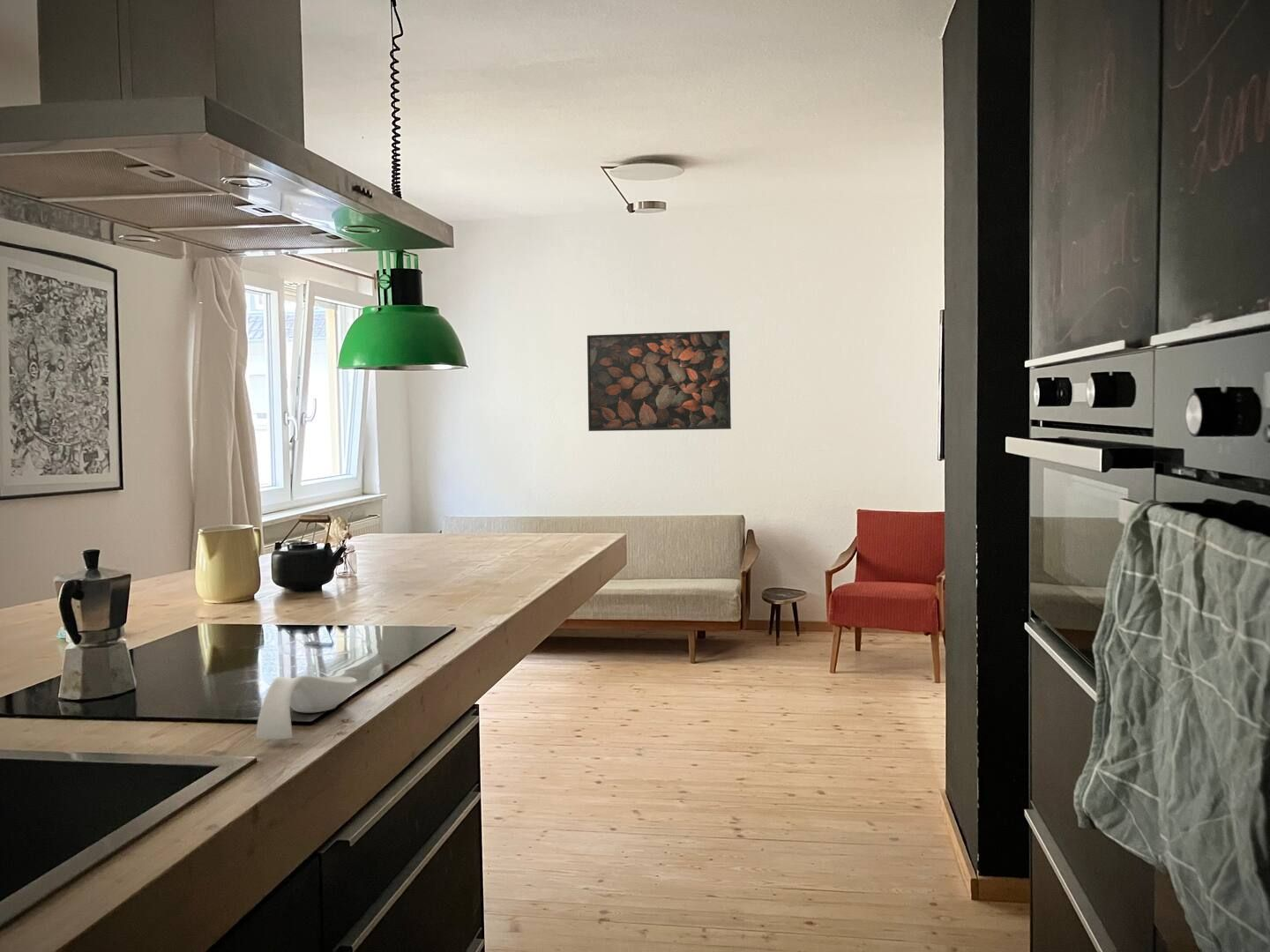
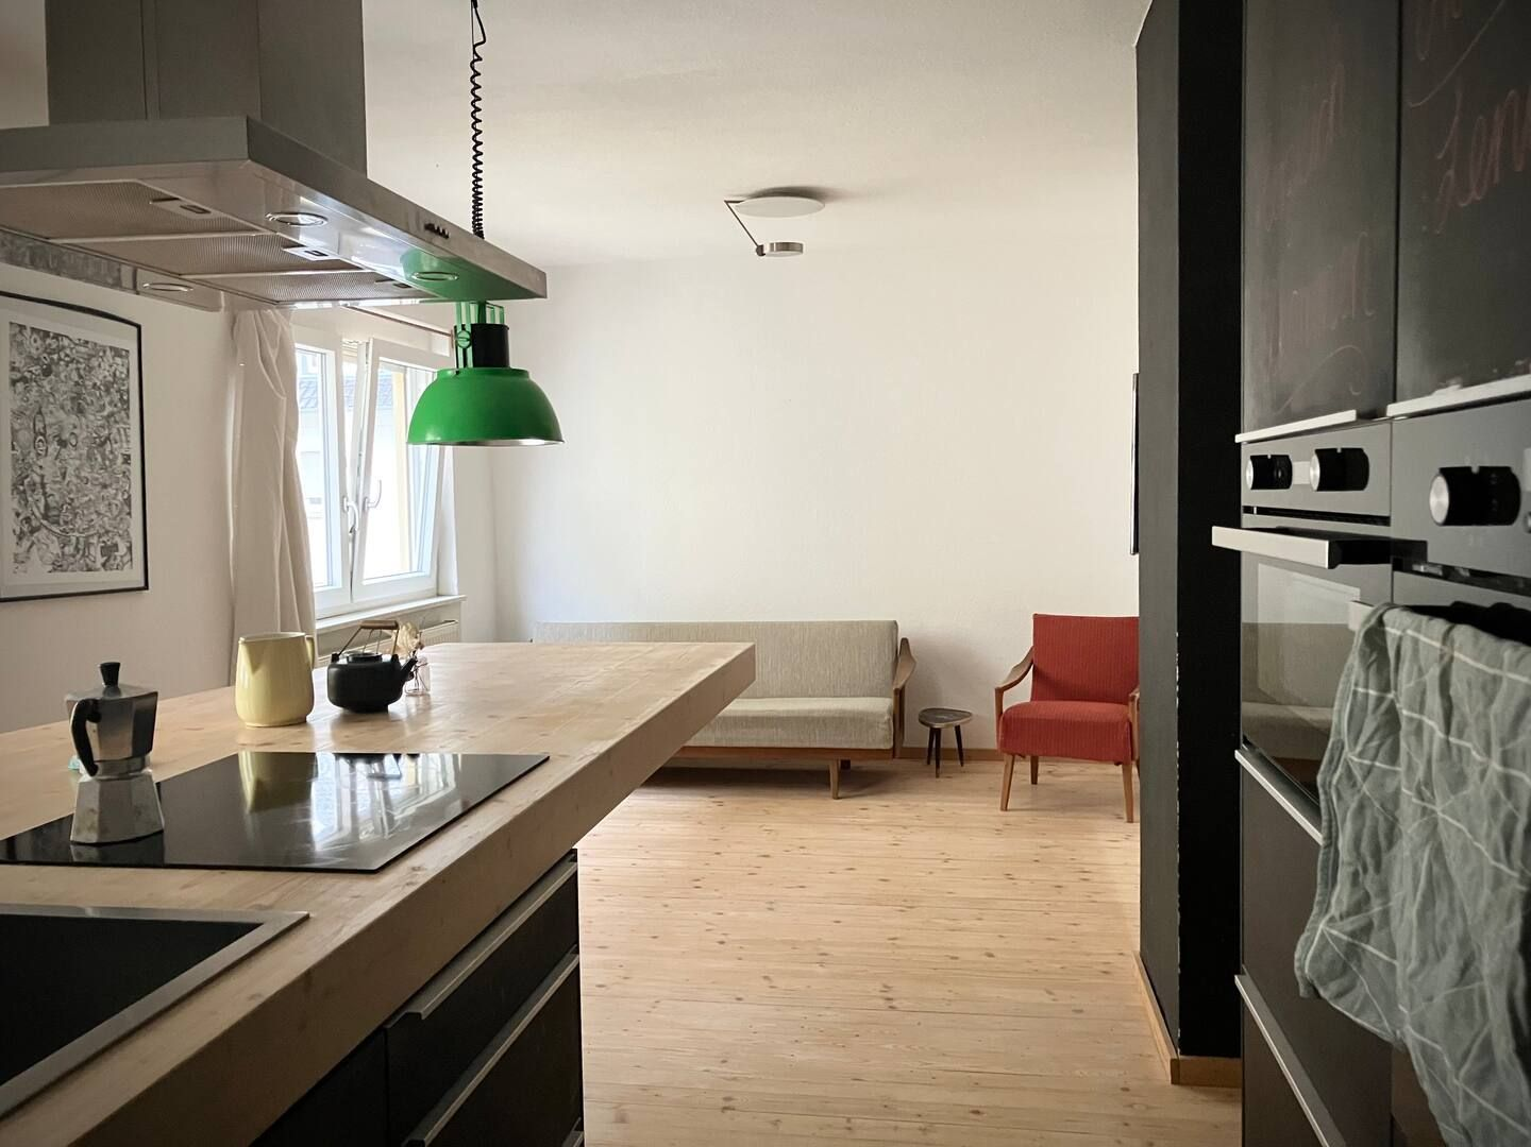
- spoon rest [255,674,358,740]
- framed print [586,330,732,432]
